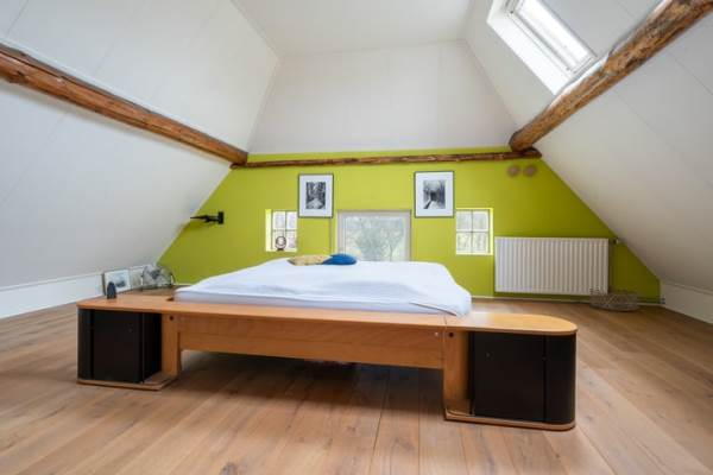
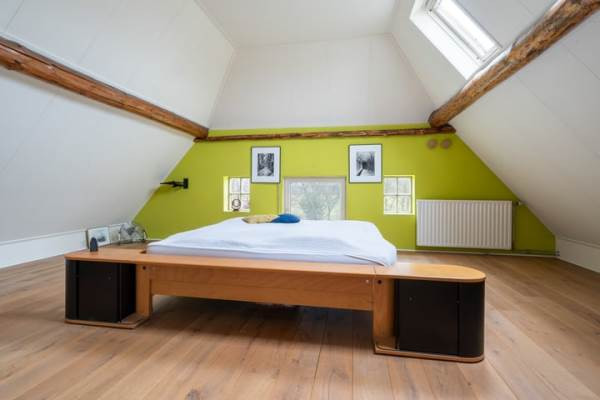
- basket [588,287,641,312]
